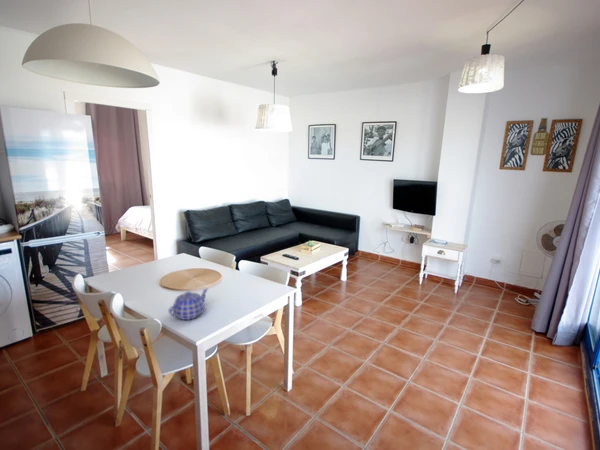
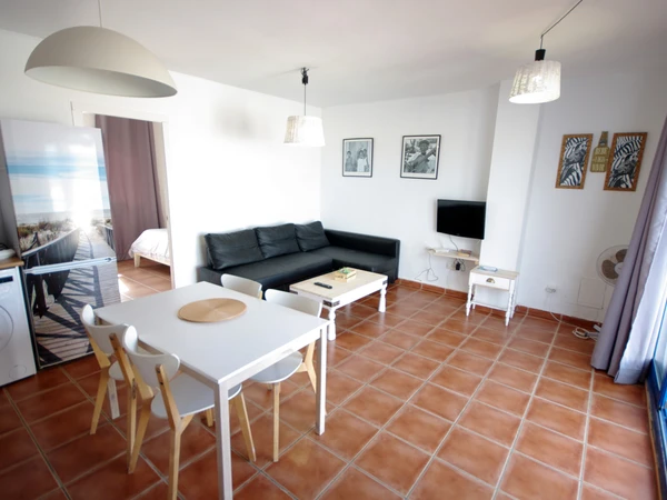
- teapot [168,287,209,321]
